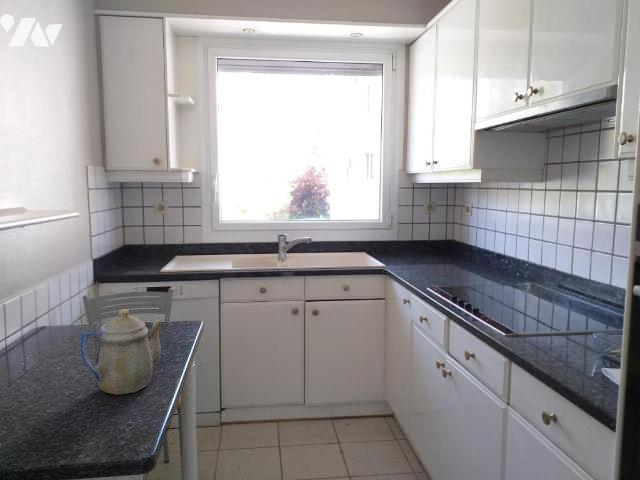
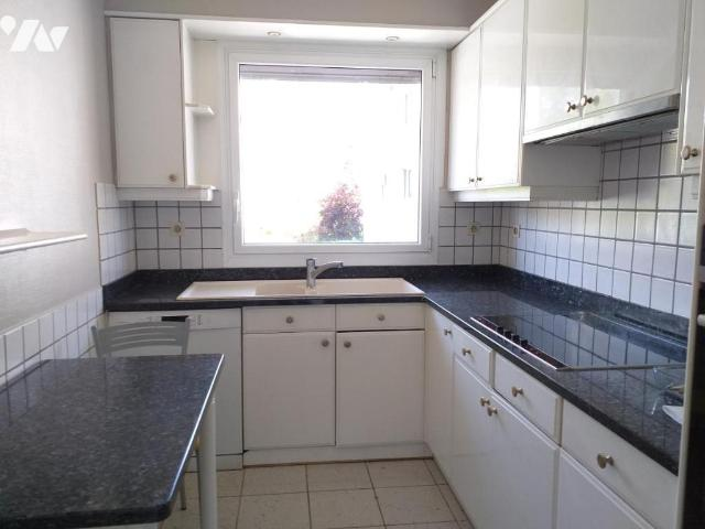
- teapot [80,308,164,396]
